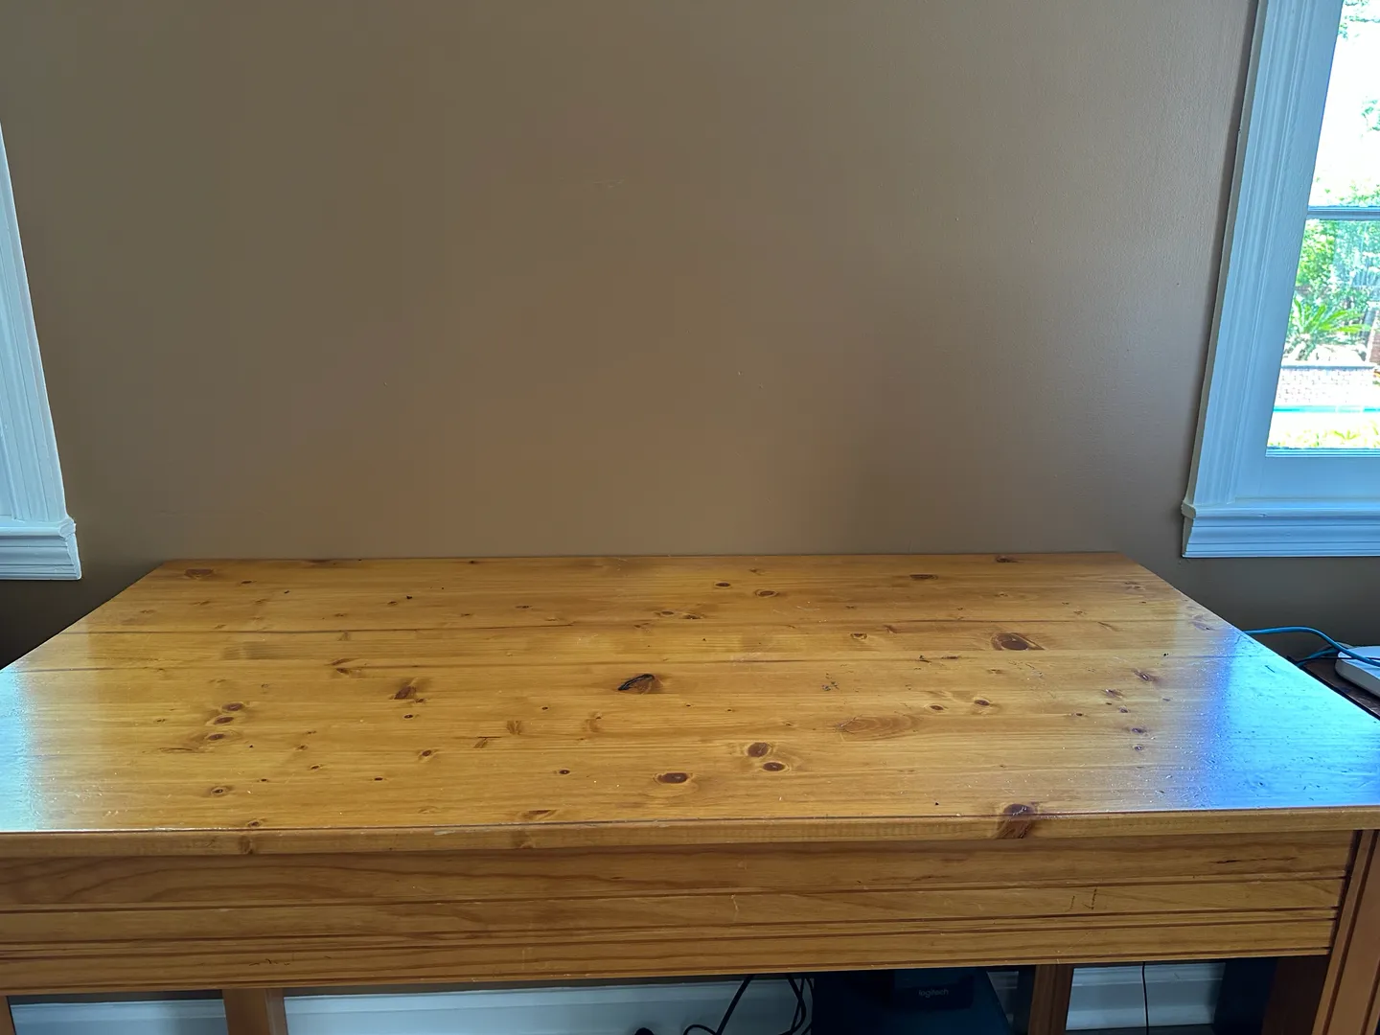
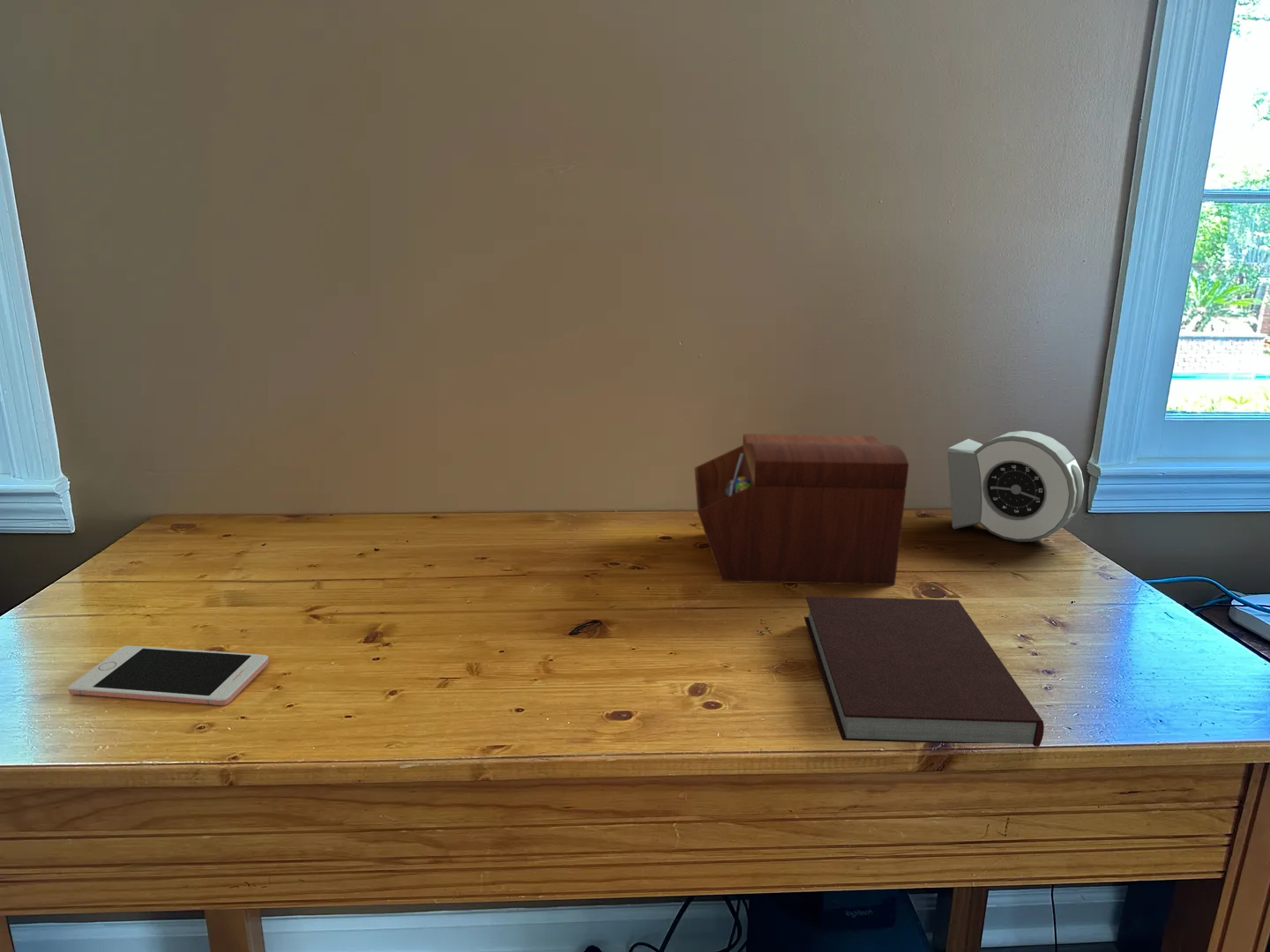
+ notebook [803,595,1045,747]
+ alarm clock [946,430,1085,543]
+ cell phone [67,645,270,706]
+ sewing box [693,433,910,586]
